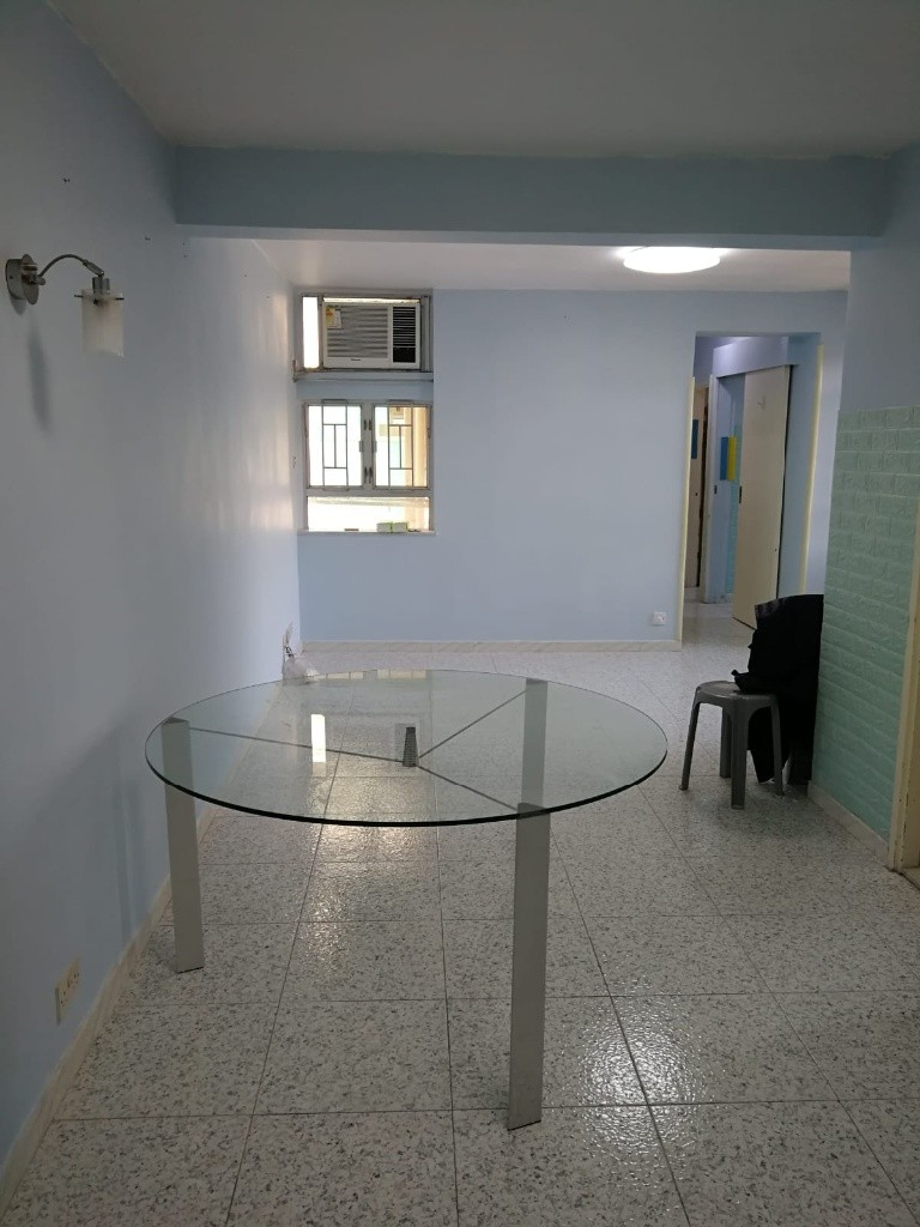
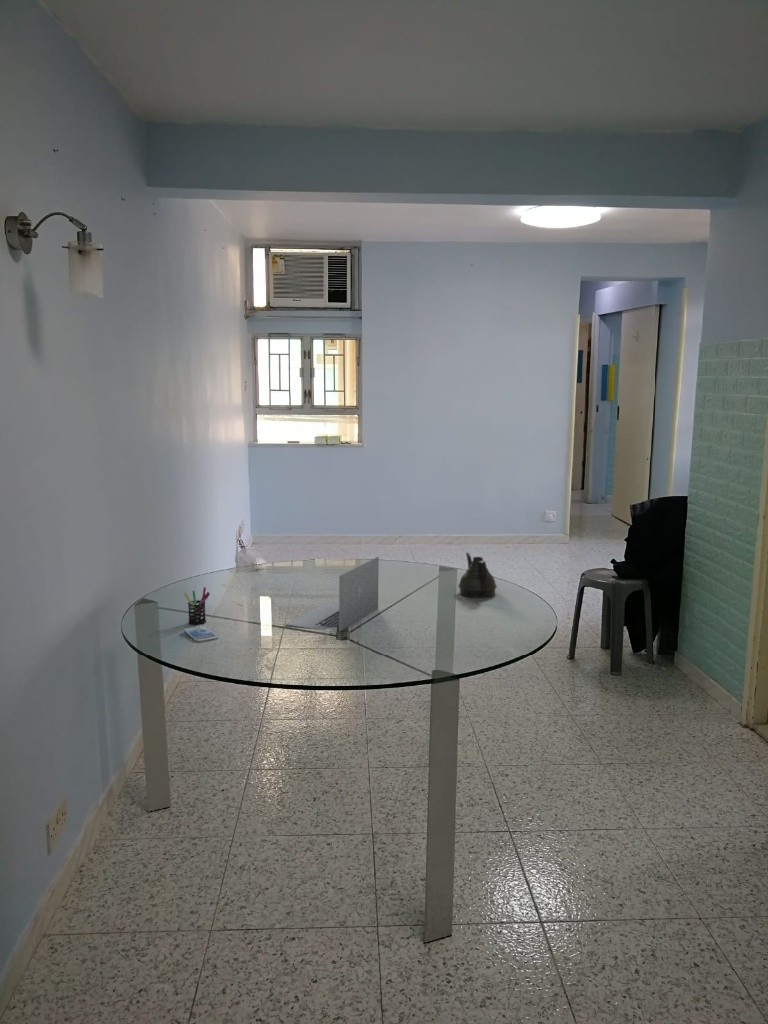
+ smartphone [183,625,219,643]
+ teapot [457,551,498,599]
+ laptop [285,556,380,633]
+ pen holder [183,586,211,626]
